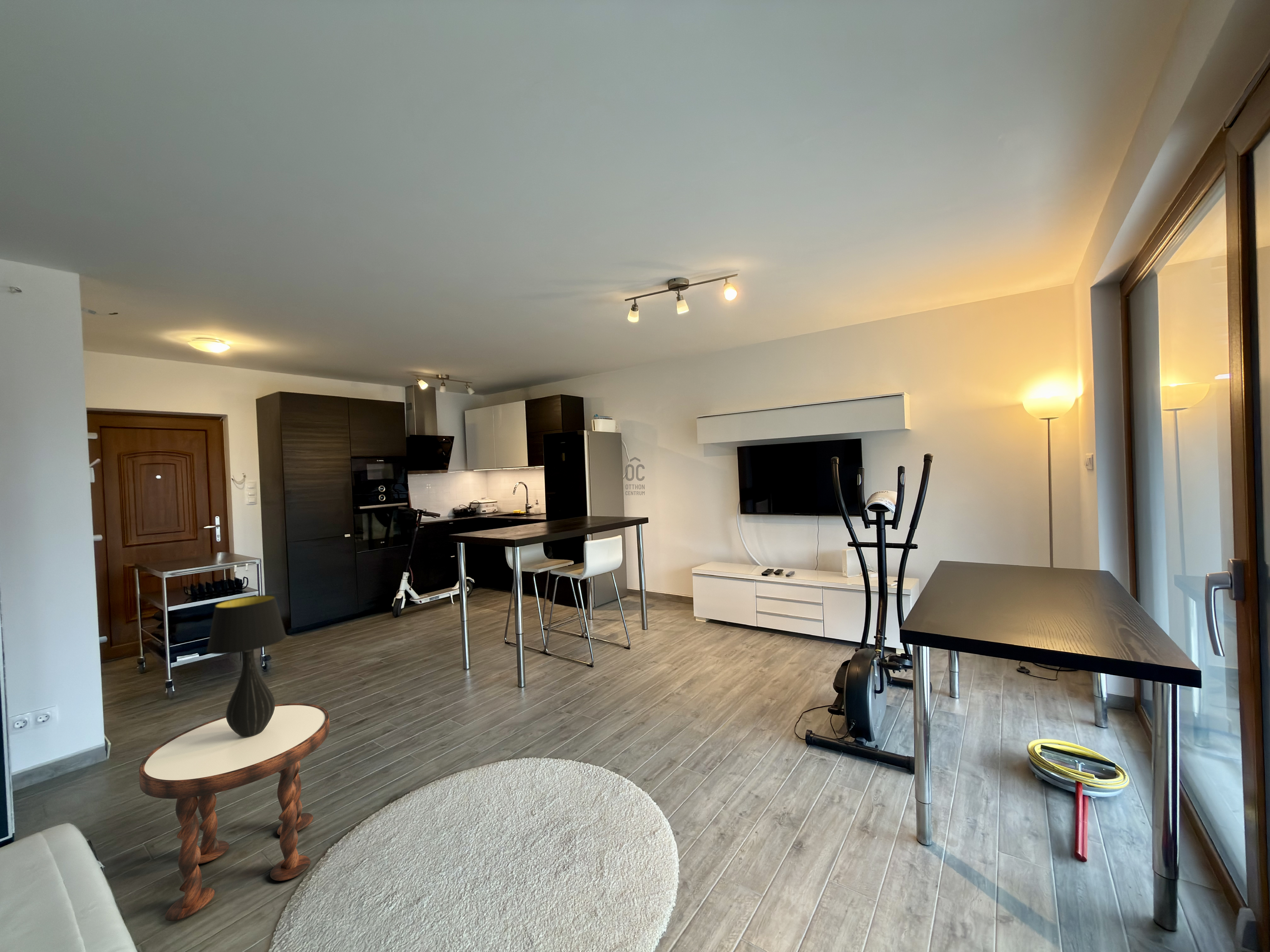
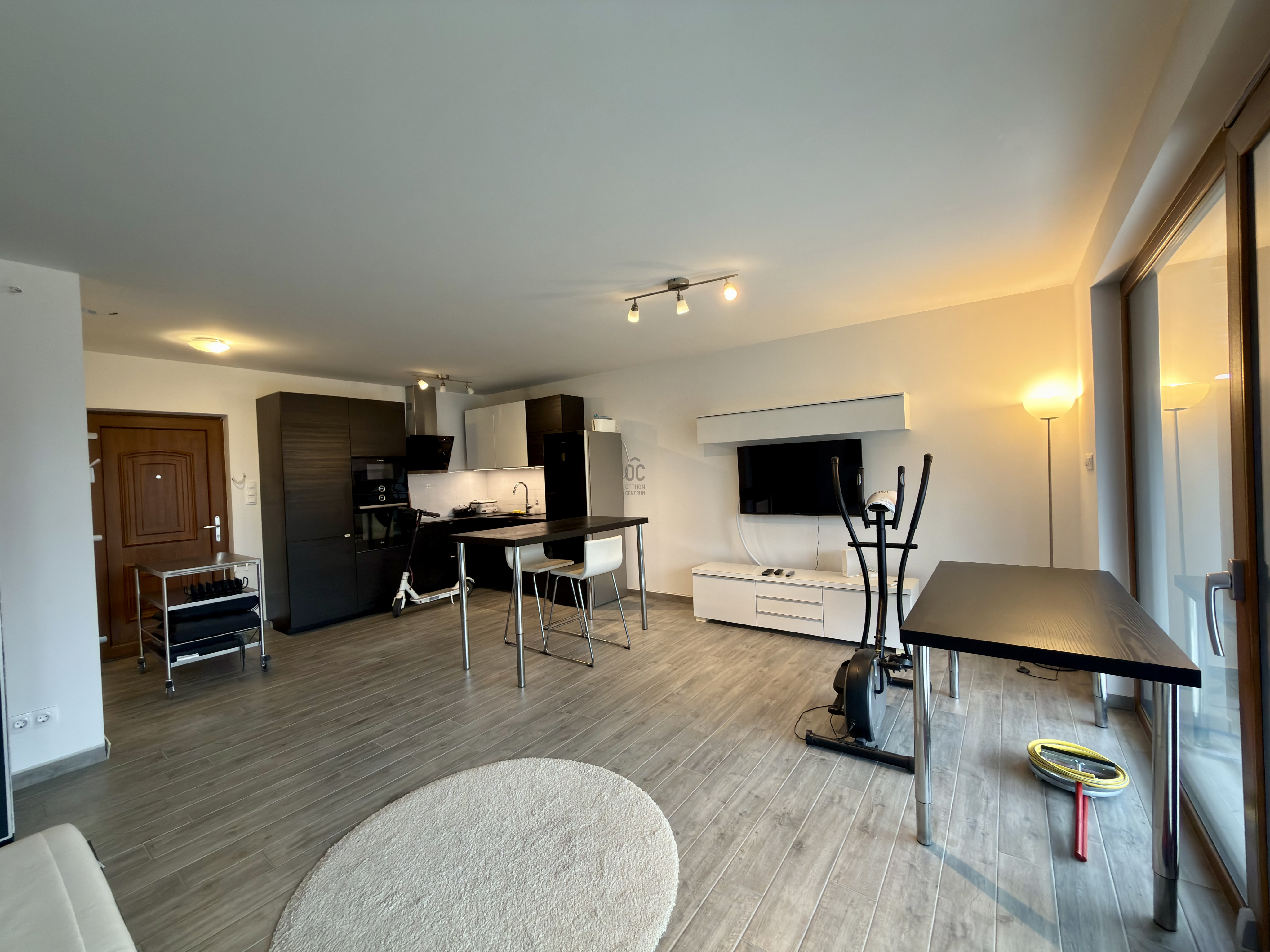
- table lamp [206,595,287,737]
- side table [139,703,330,922]
